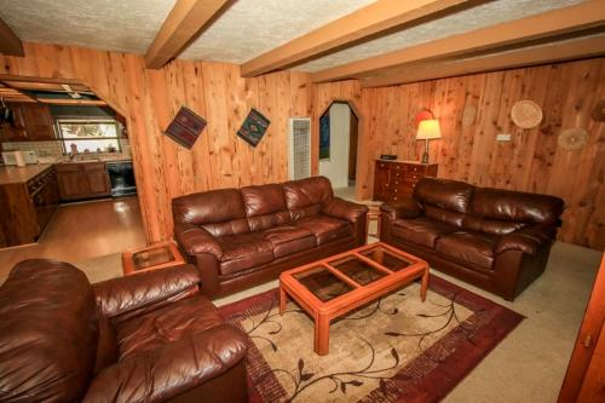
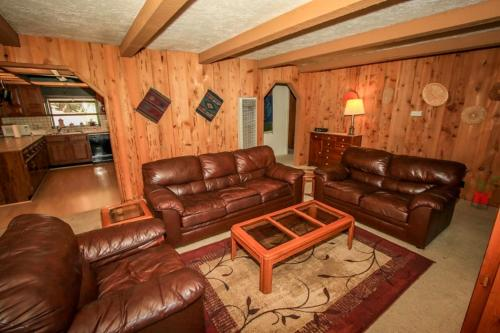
+ house plant [470,174,500,211]
